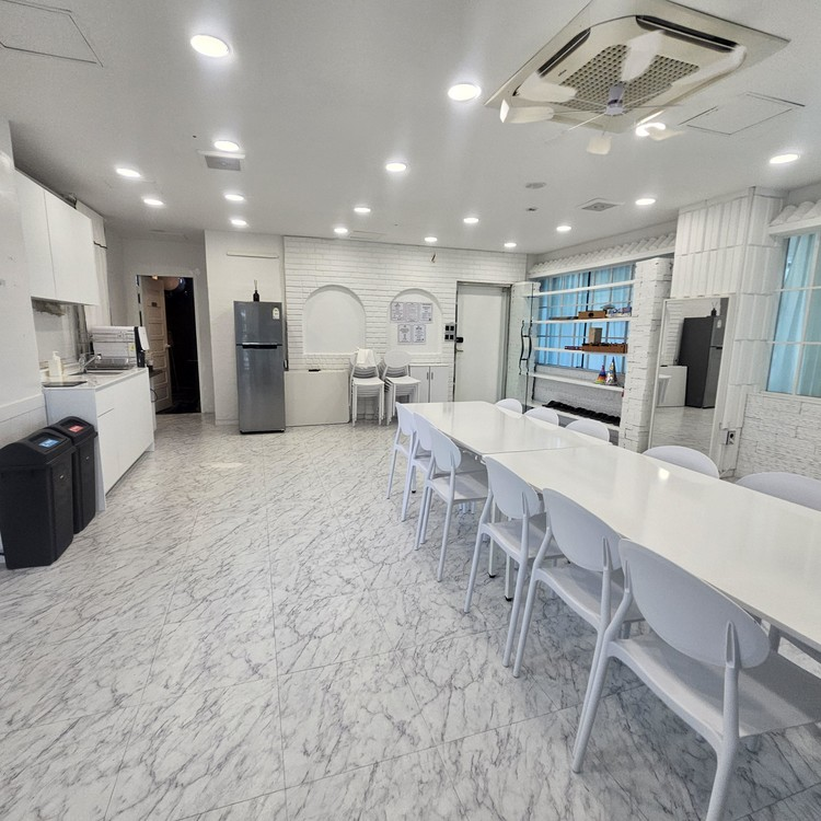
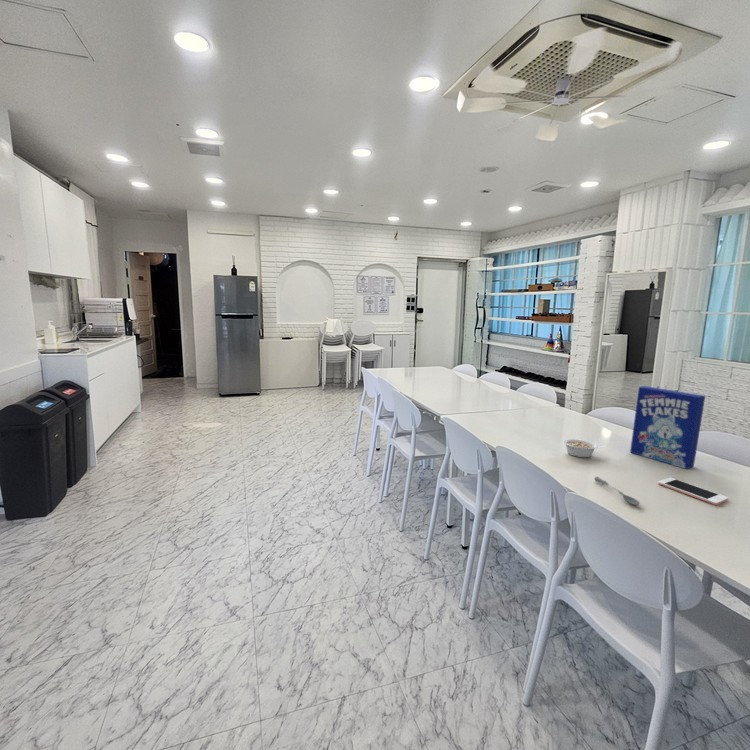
+ cereal box [629,385,706,470]
+ soupspoon [593,475,641,506]
+ legume [562,438,601,458]
+ cell phone [657,477,730,506]
